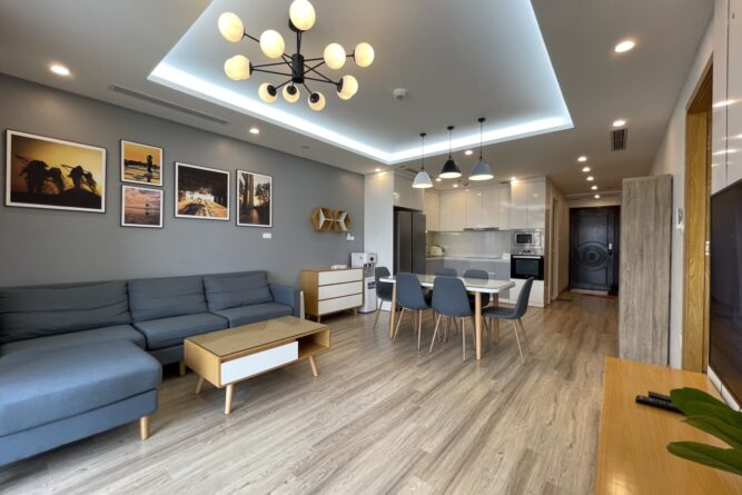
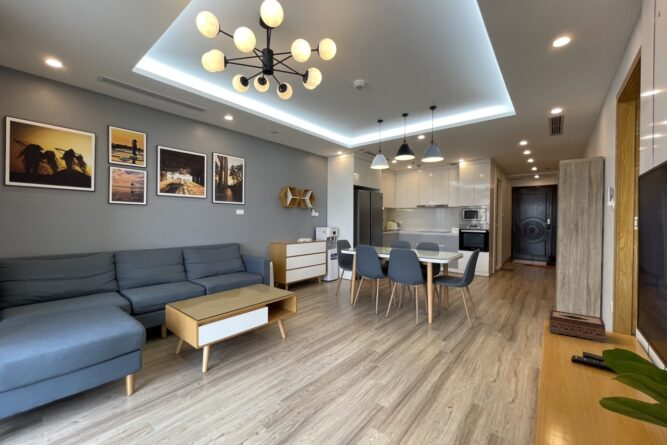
+ tissue box [548,309,607,344]
